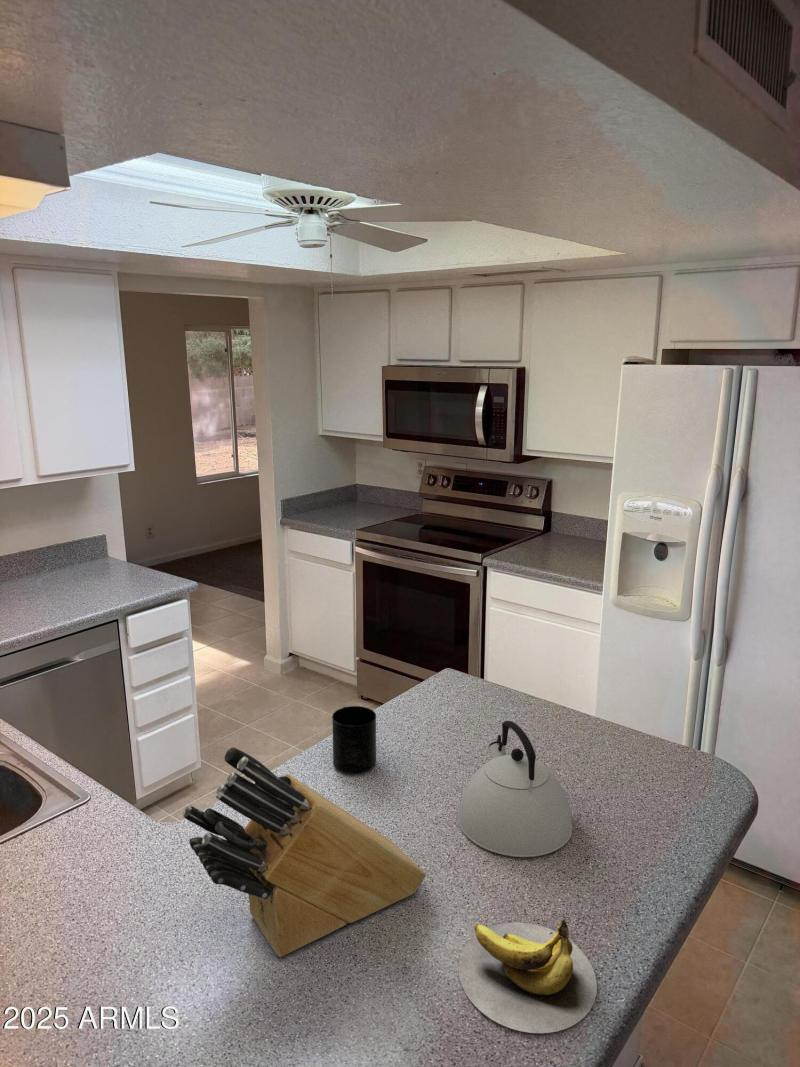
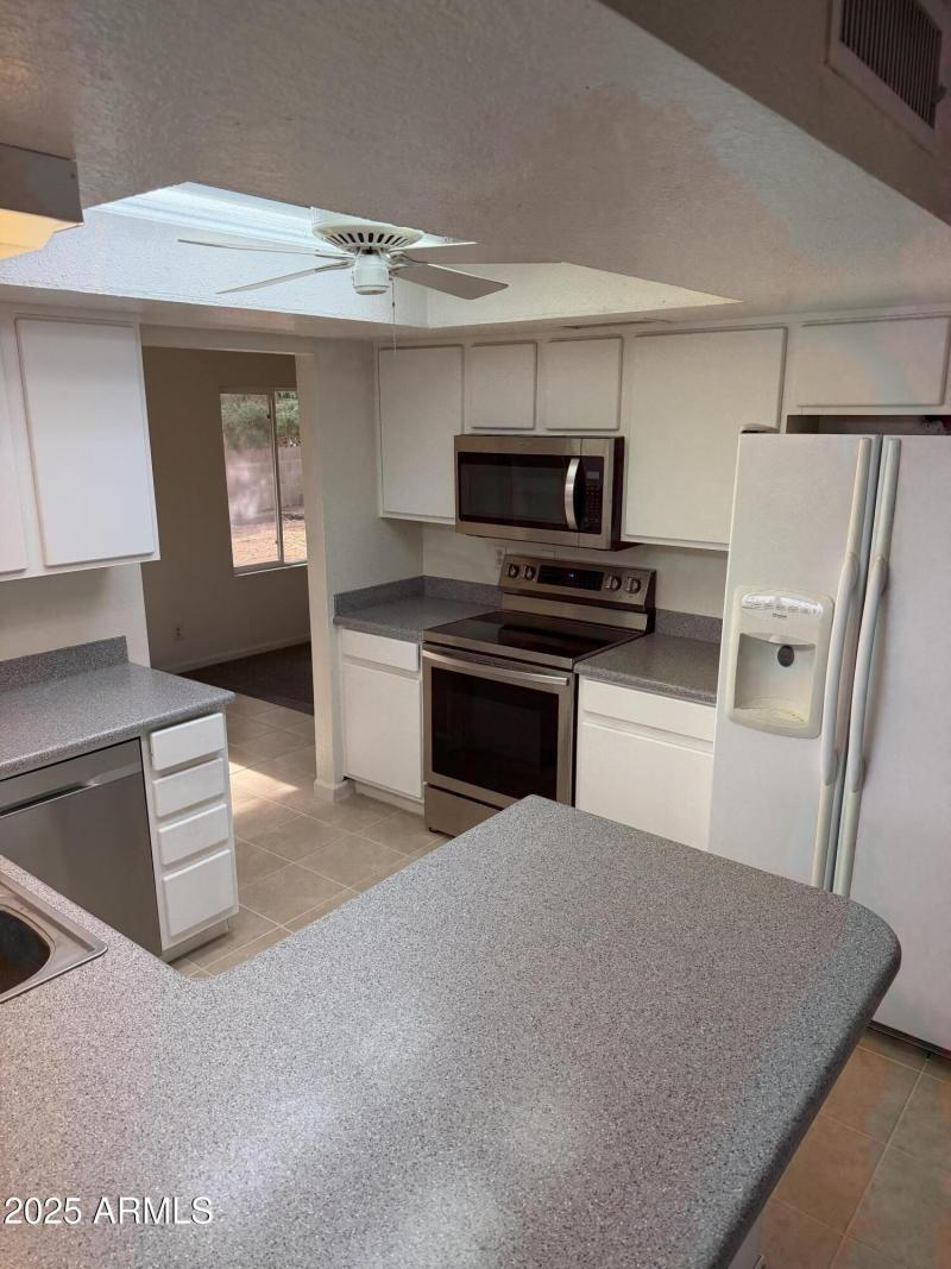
- banana [458,919,598,1034]
- mug [331,705,377,775]
- kettle [457,720,574,858]
- knife block [182,747,426,958]
